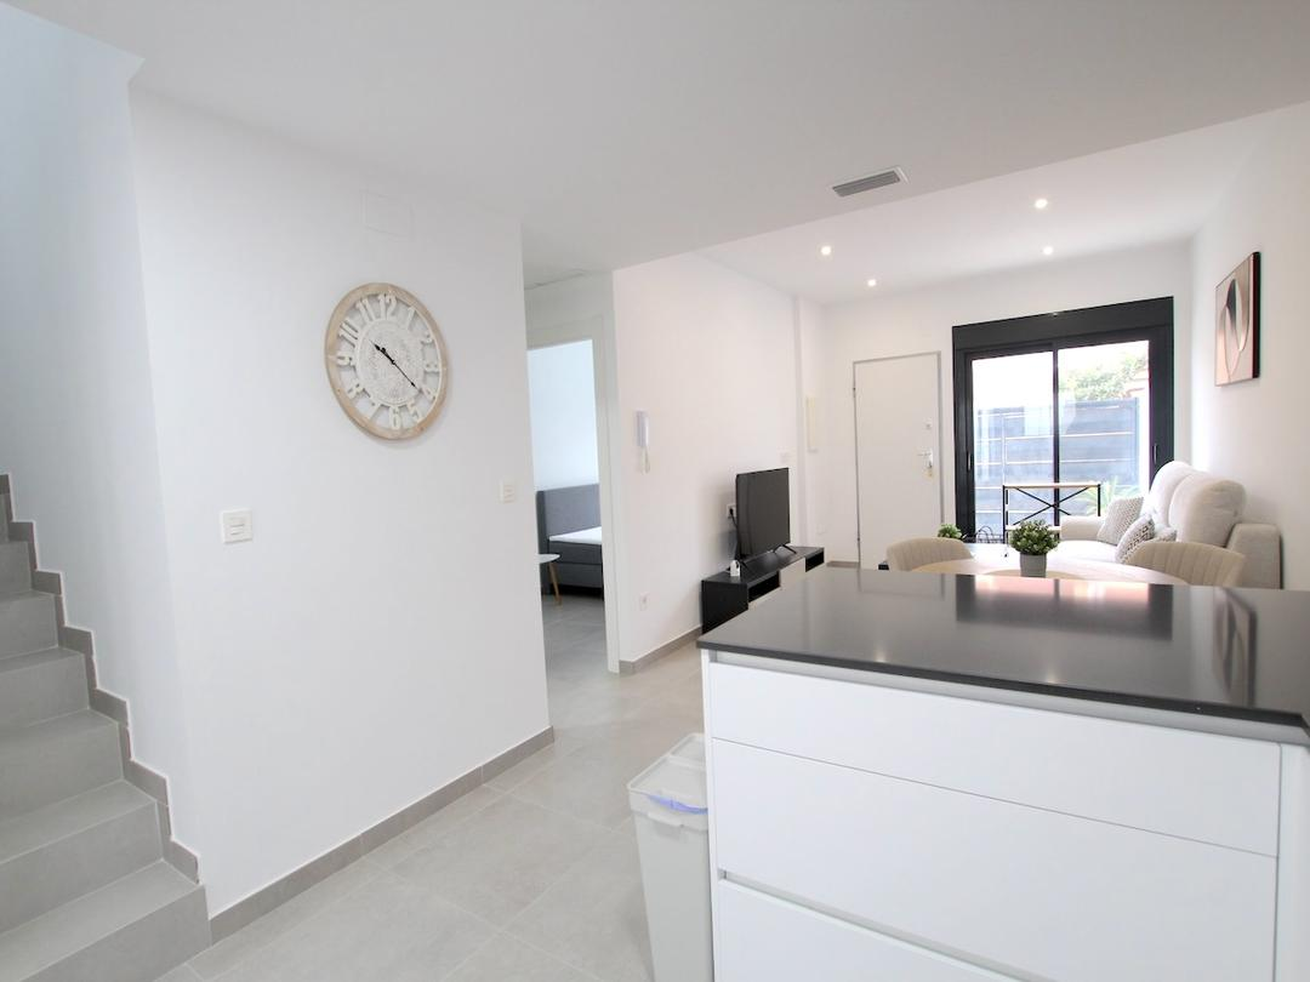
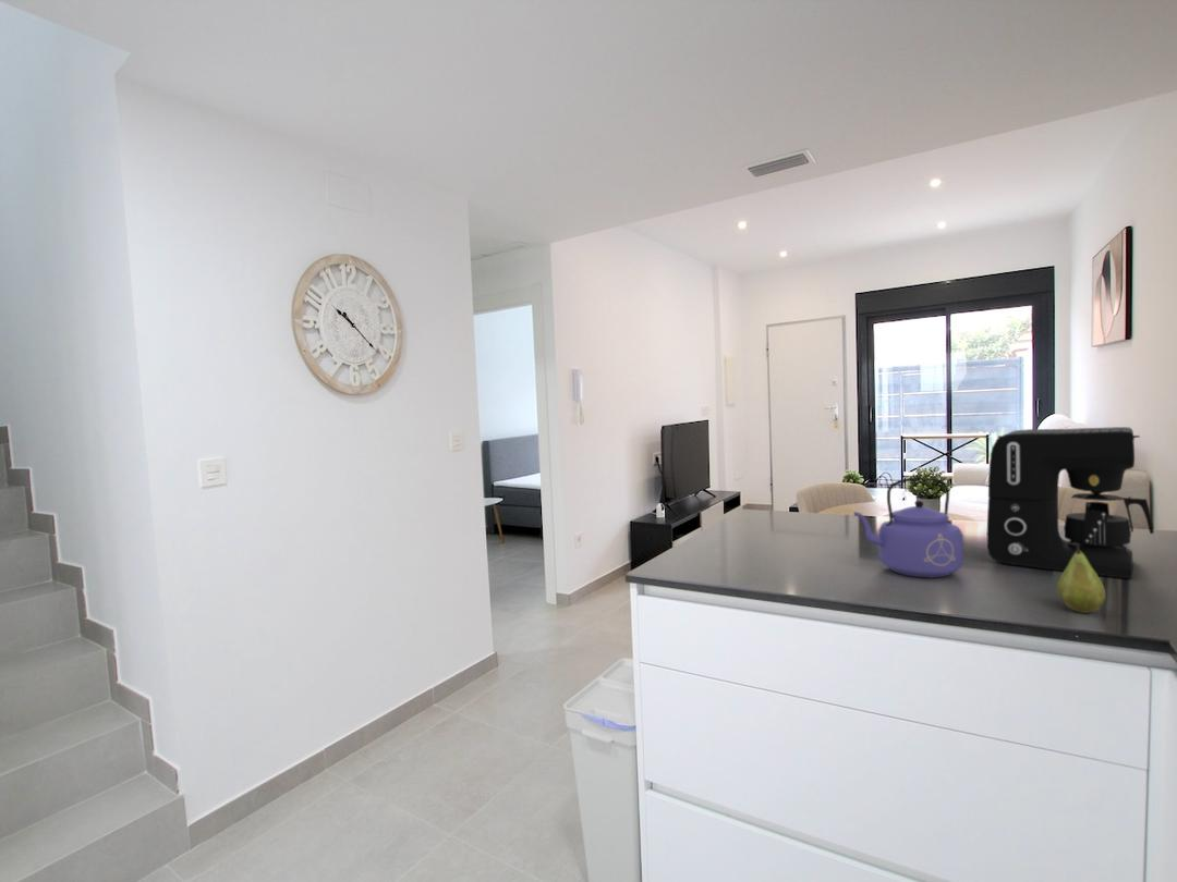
+ coffee maker [985,426,1155,579]
+ fruit [1056,546,1107,614]
+ kettle [853,476,964,579]
